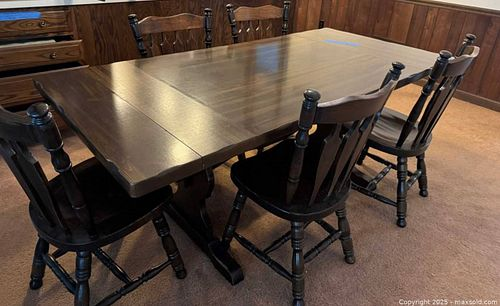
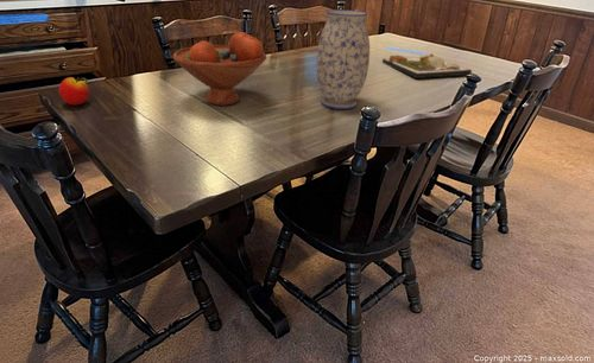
+ dinner plate [381,52,473,79]
+ apple [58,76,90,106]
+ vase [316,8,371,110]
+ fruit bowl [172,31,267,107]
